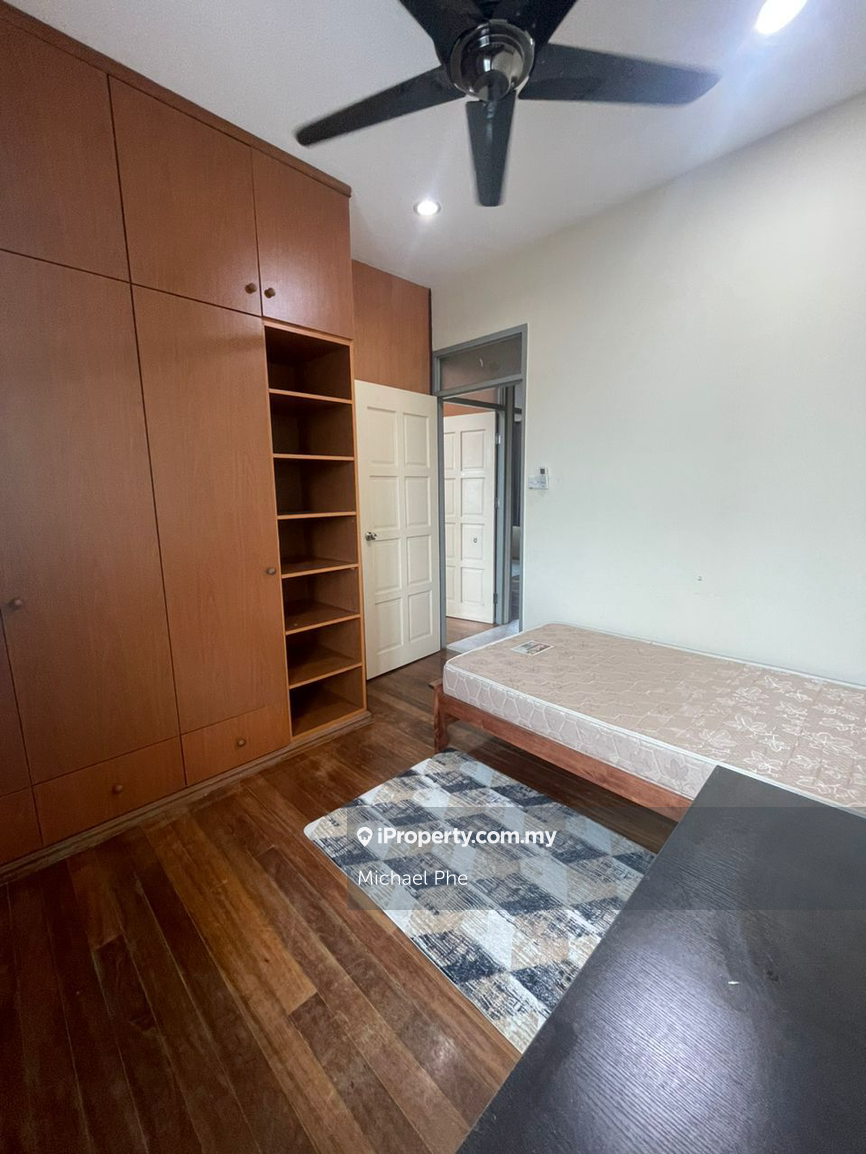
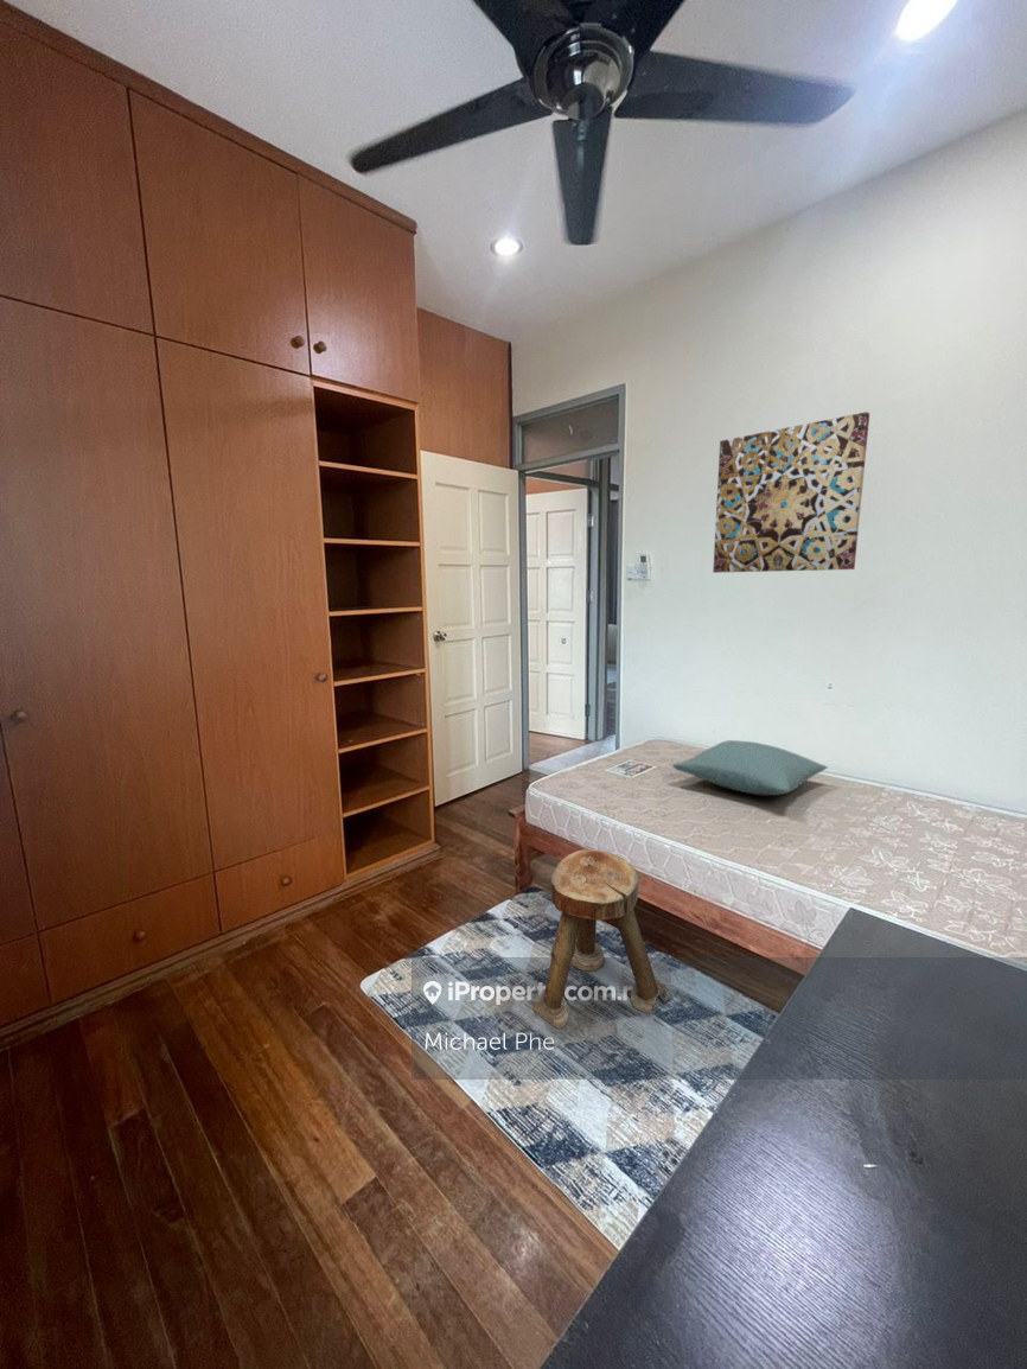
+ stool [531,848,669,1030]
+ wall art [712,410,870,574]
+ pillow [671,739,829,796]
